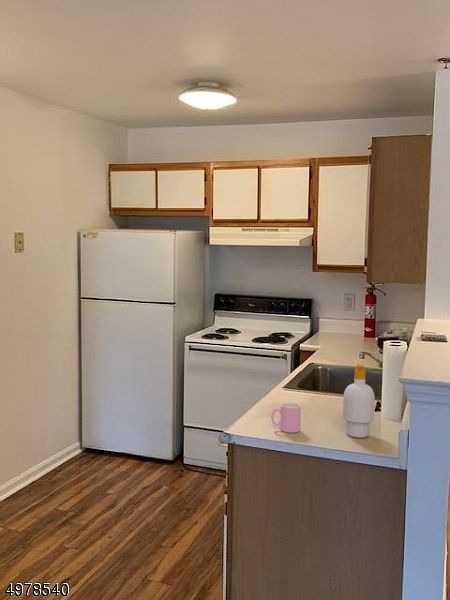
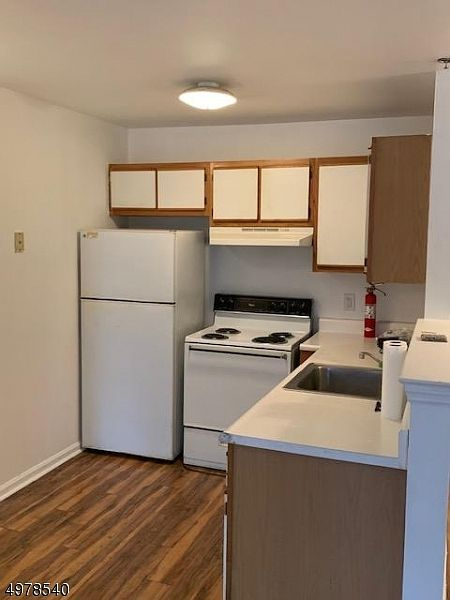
- soap bottle [342,364,376,439]
- cup [270,402,302,434]
